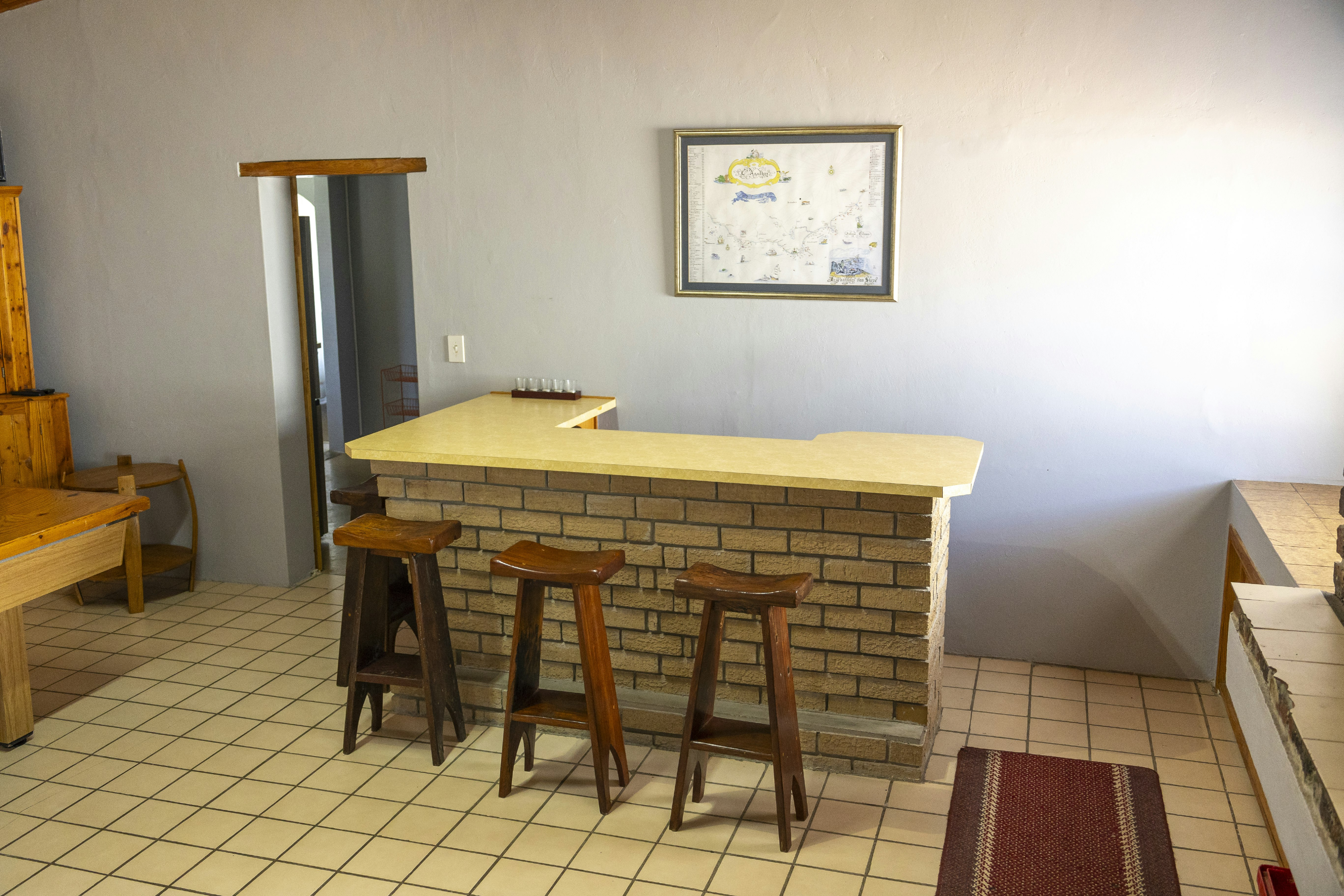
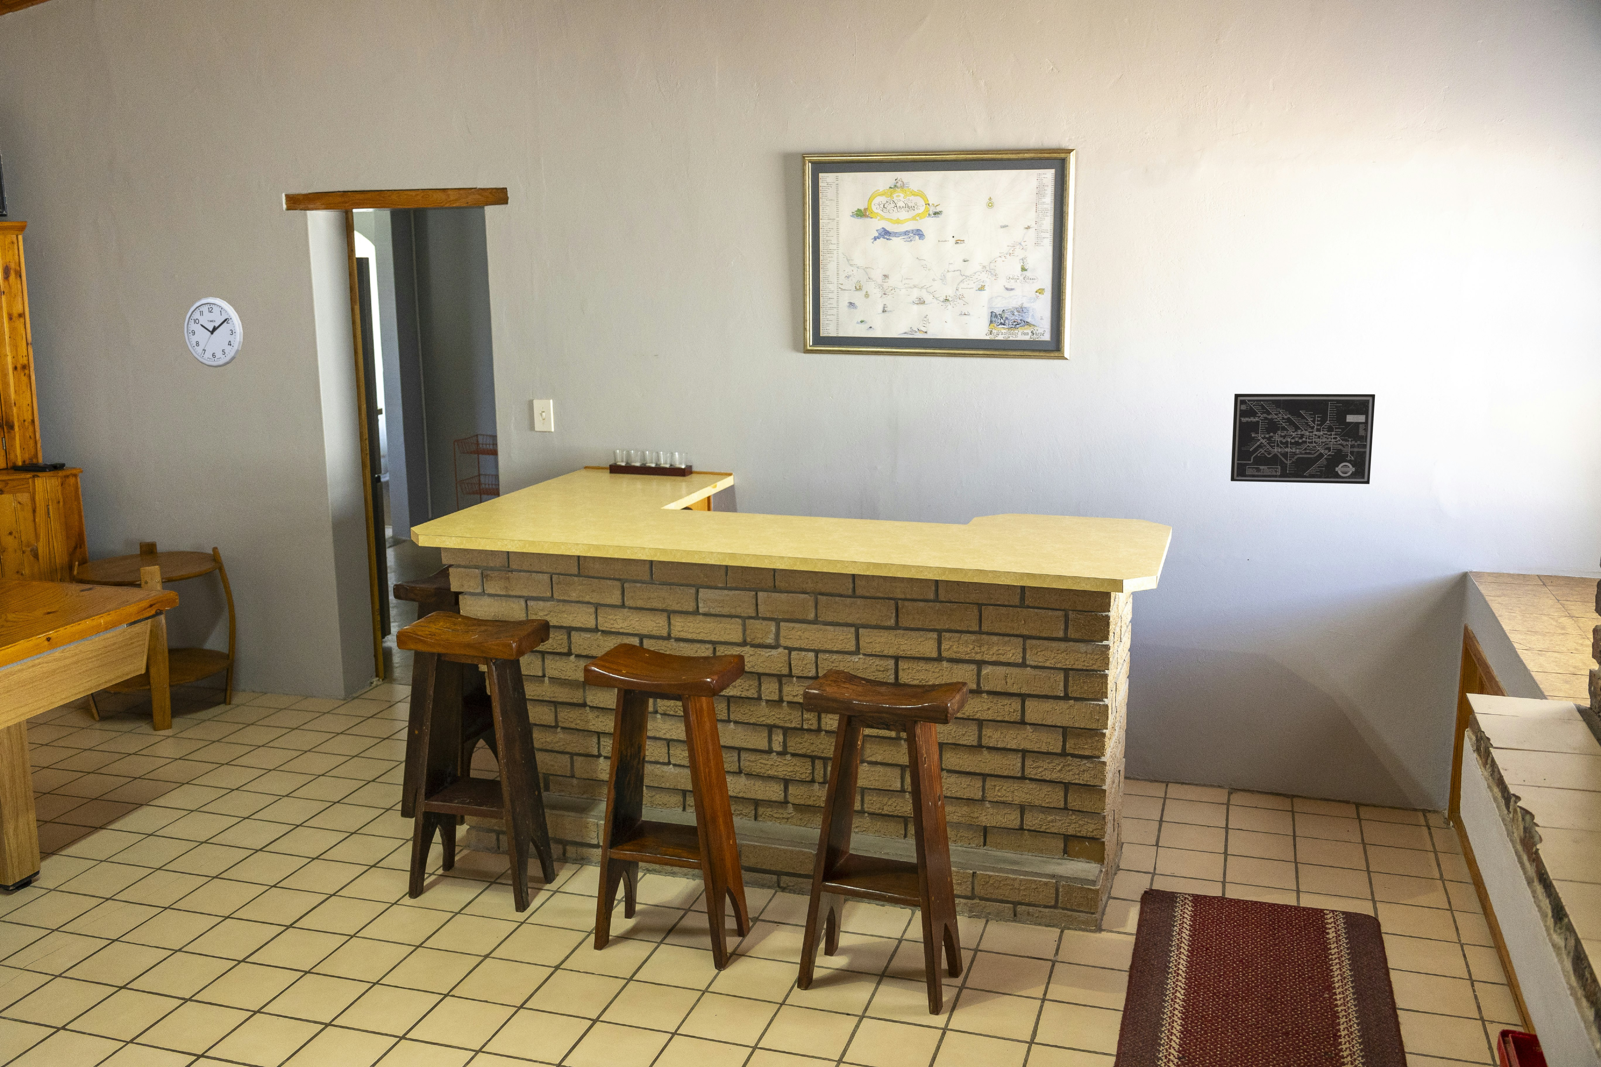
+ wall clock [183,297,243,368]
+ wall art [1231,393,1376,485]
